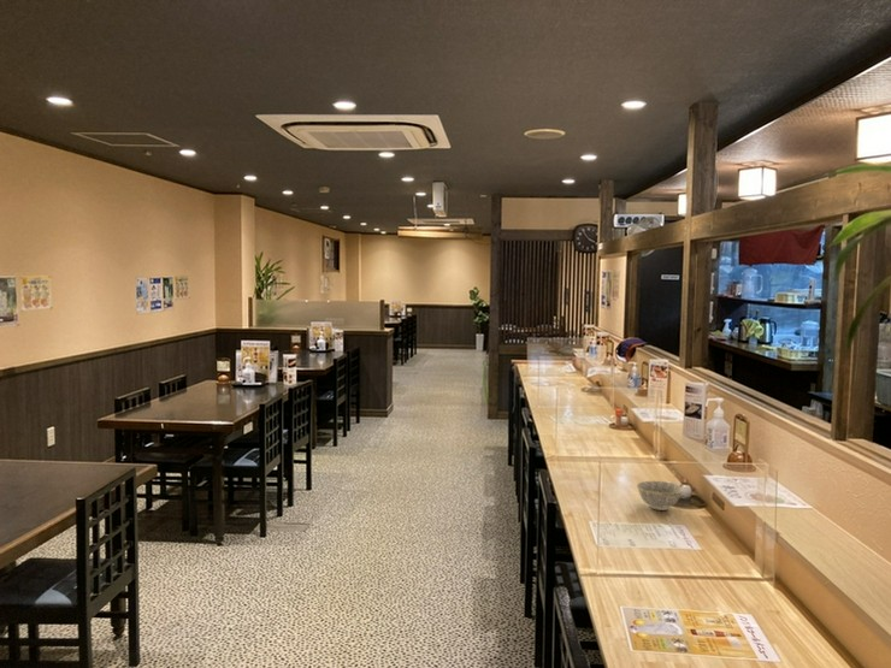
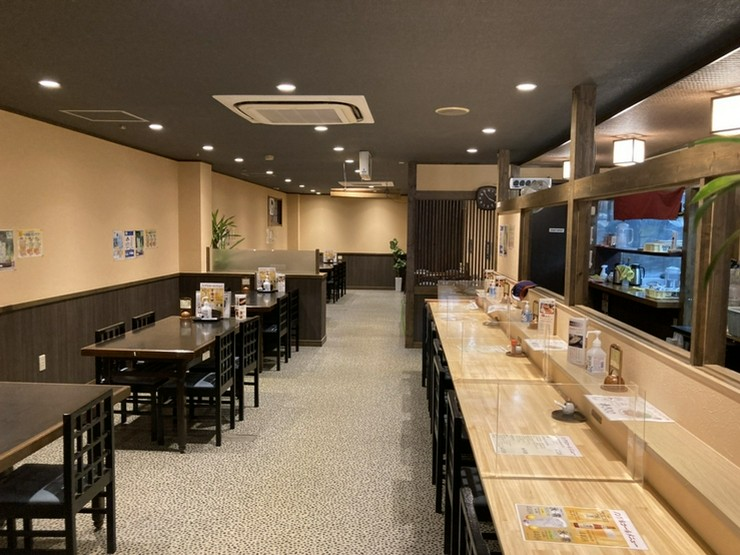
- bowl [636,480,685,512]
